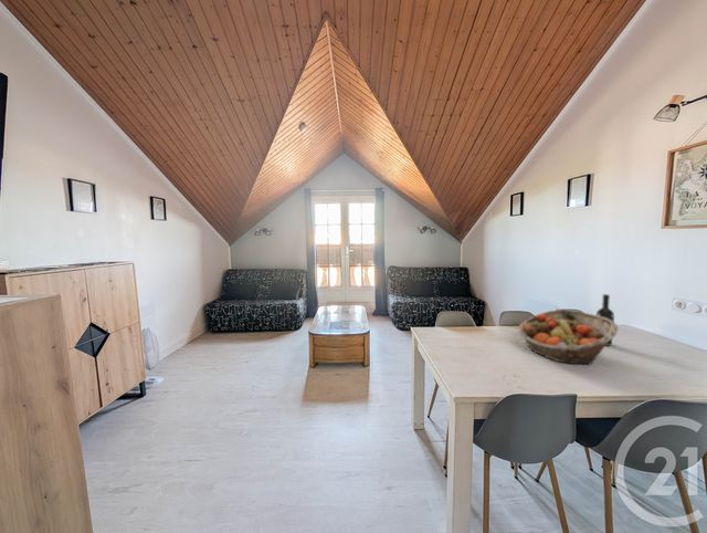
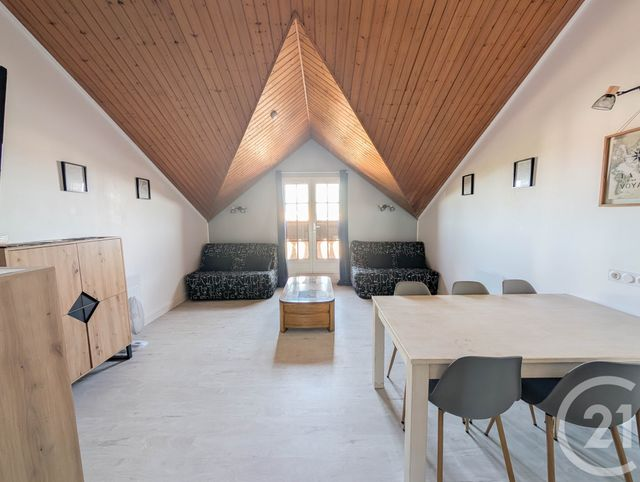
- wine bottle [595,293,615,347]
- fruit basket [517,309,619,366]
